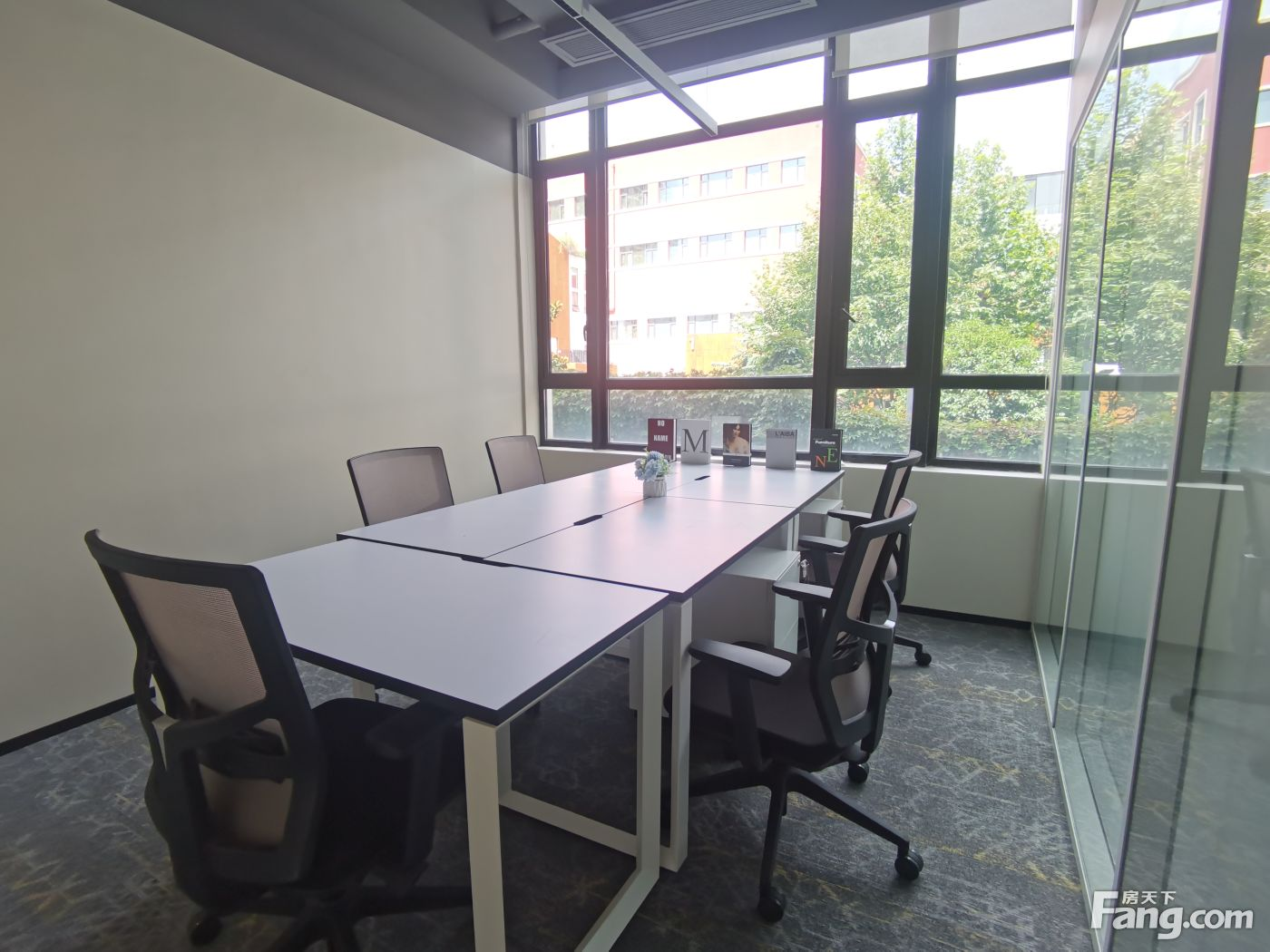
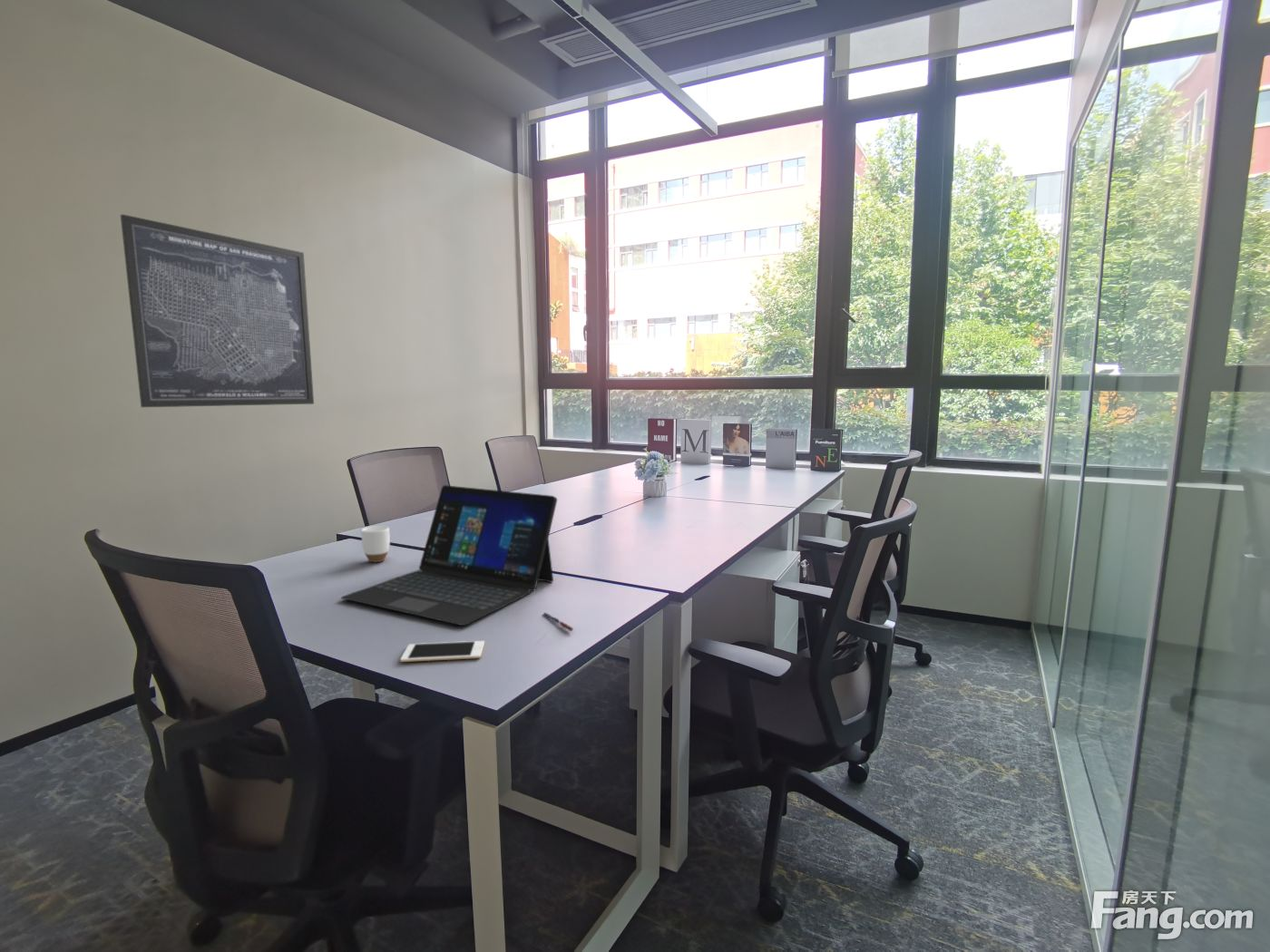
+ laptop [340,484,558,627]
+ wall art [120,213,315,408]
+ pen [542,612,574,632]
+ mug [360,525,391,563]
+ cell phone [399,640,485,663]
